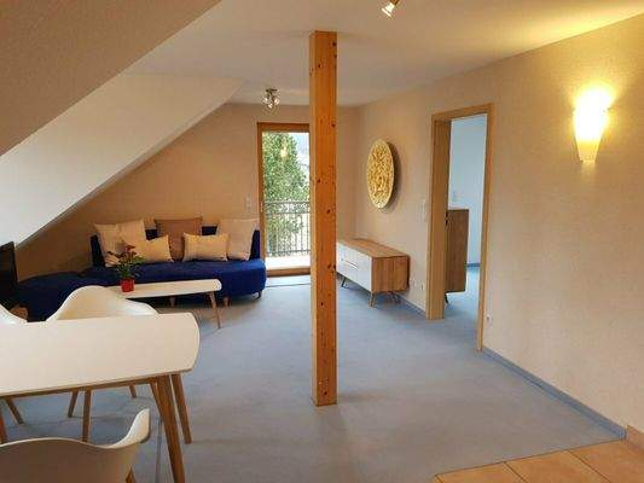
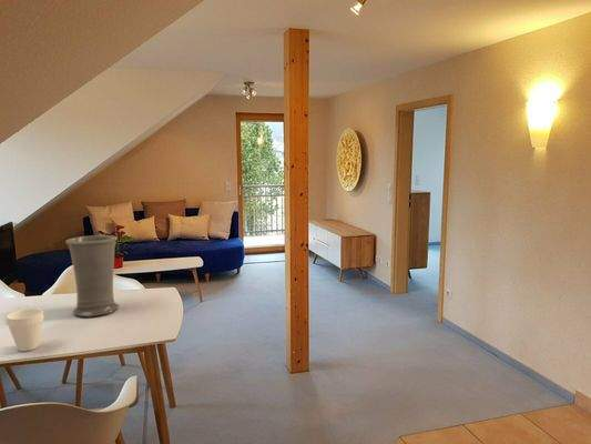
+ vase [64,234,120,317]
+ cup [6,307,45,352]
